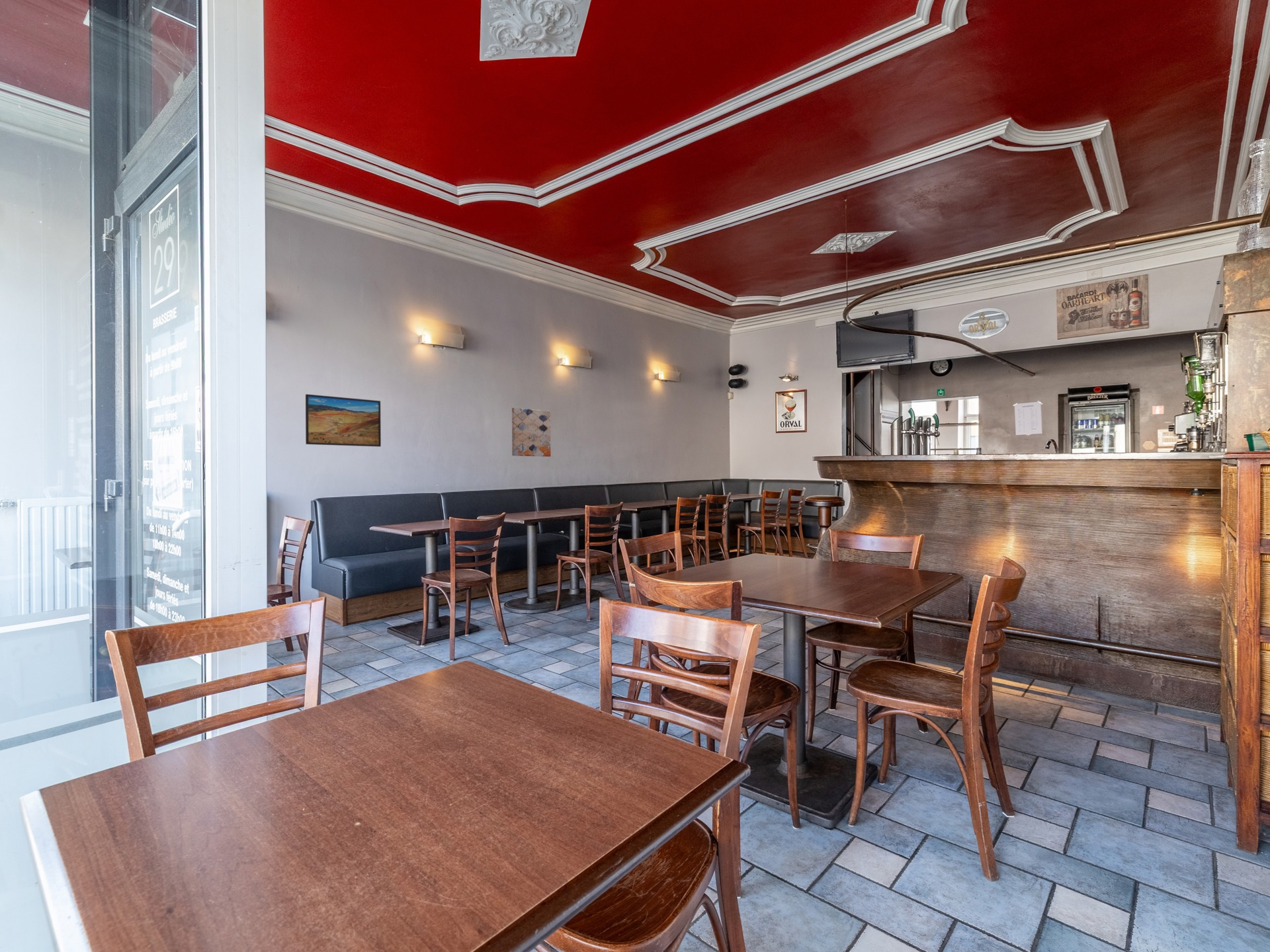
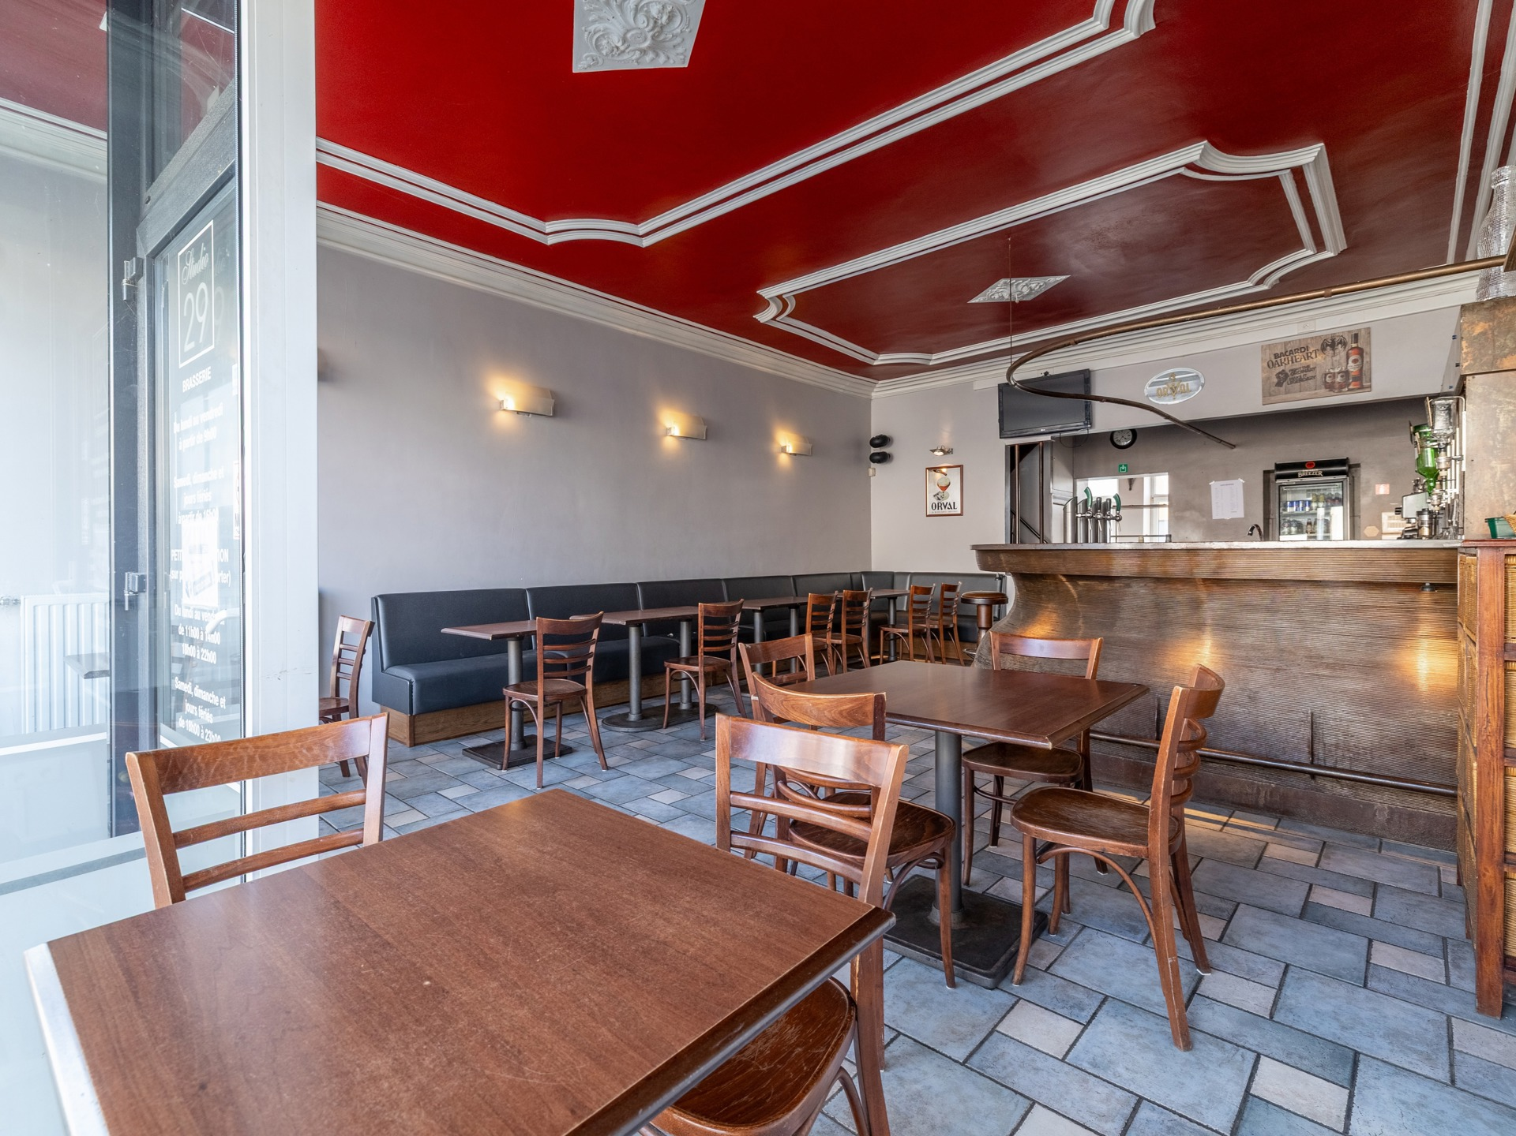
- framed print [305,393,382,448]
- wall art [511,407,552,457]
